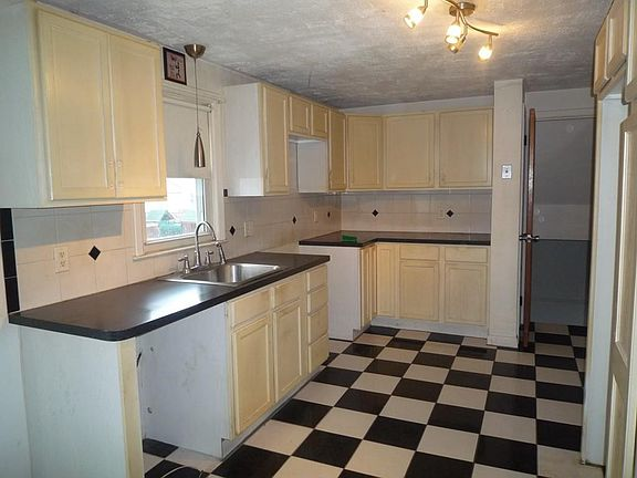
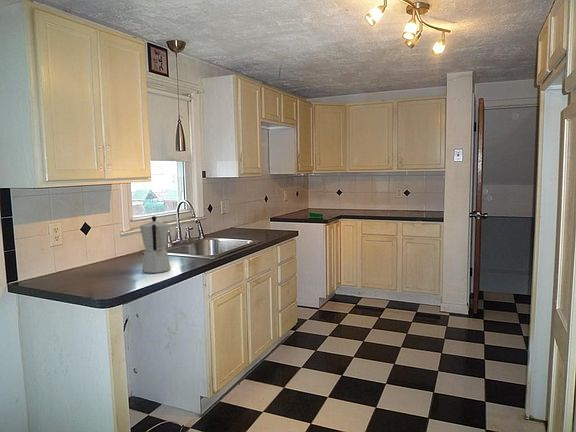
+ moka pot [139,215,172,274]
